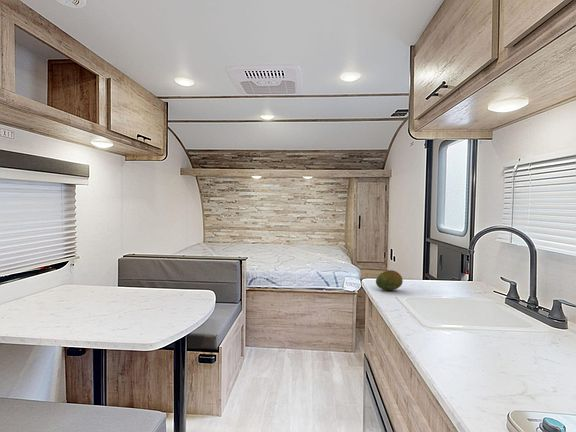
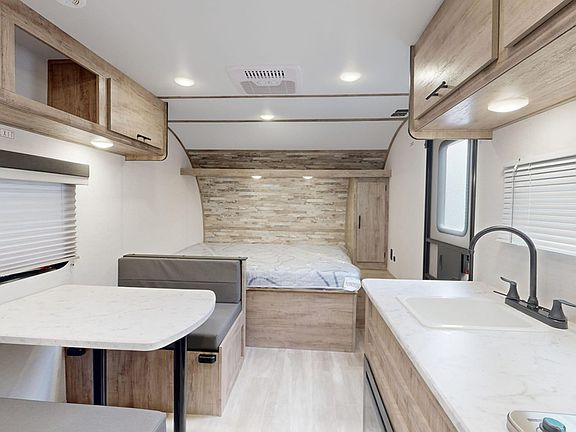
- fruit [375,269,404,291]
